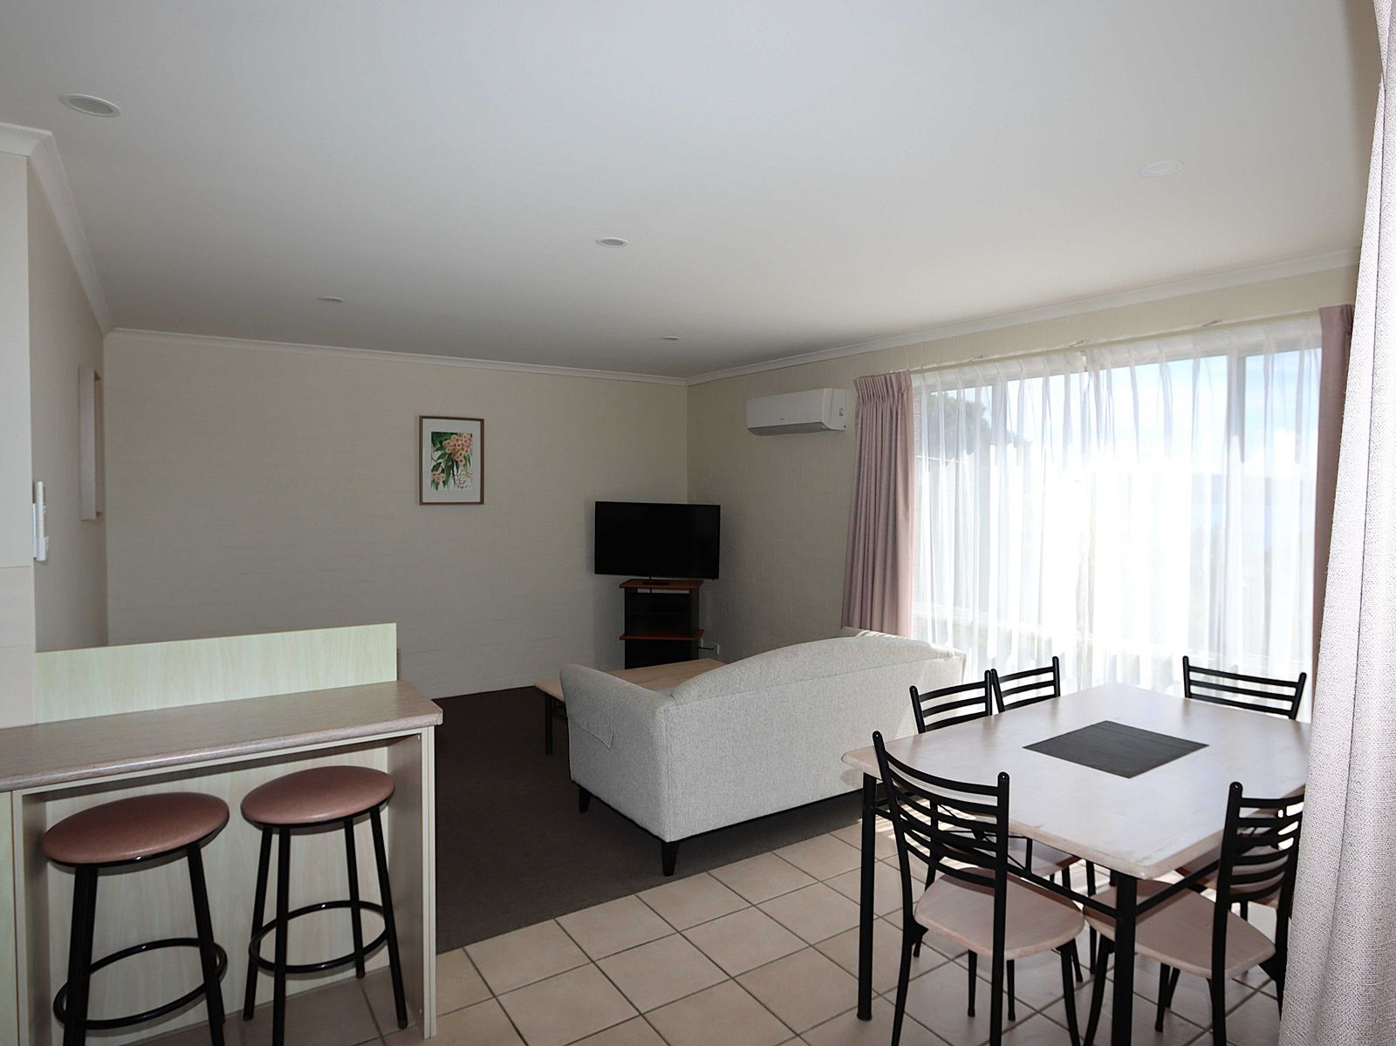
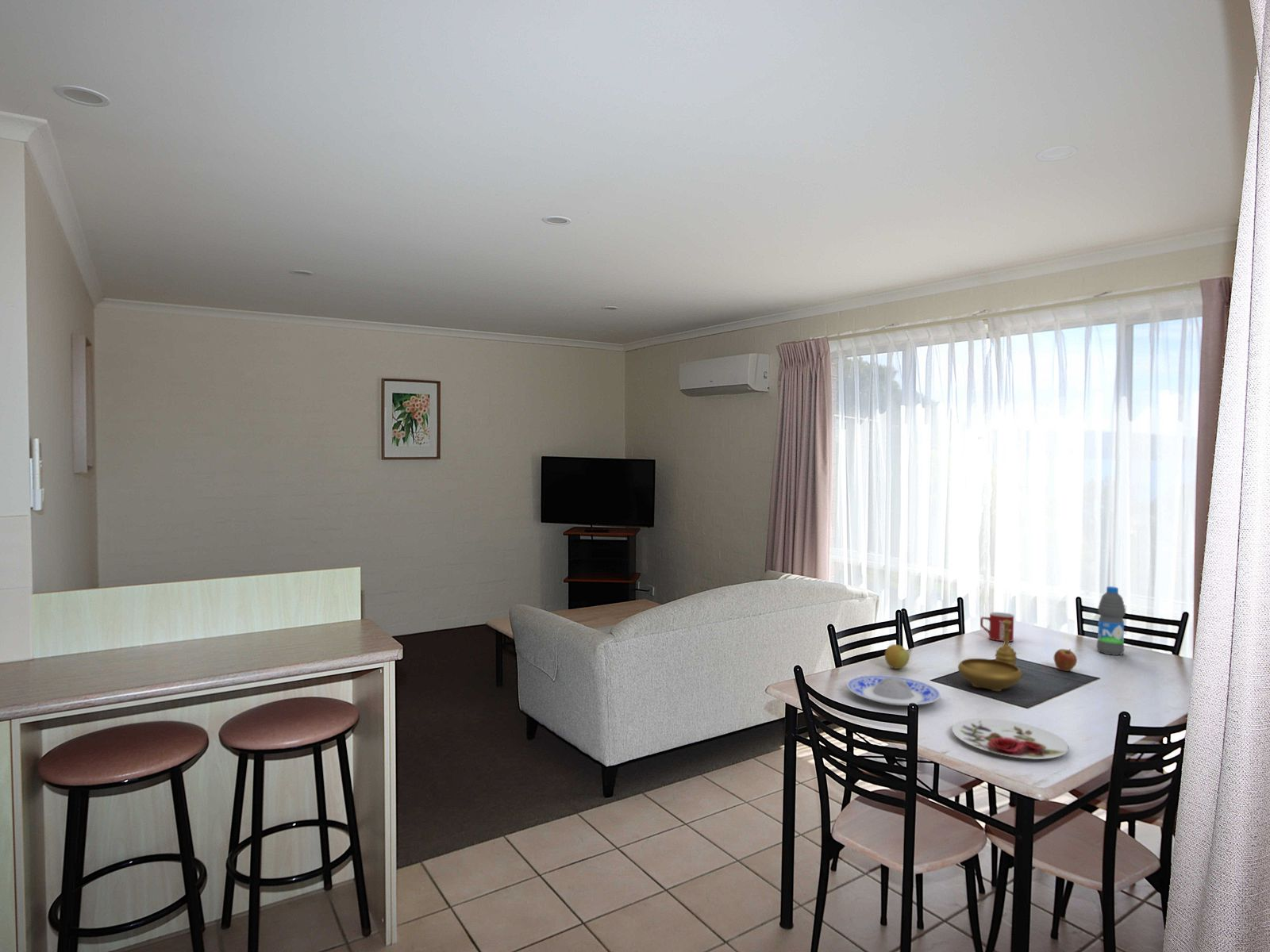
+ plate [846,674,941,707]
+ decorative bowl [957,620,1023,692]
+ water bottle [1095,585,1126,656]
+ mug [979,612,1014,643]
+ fruit [1053,648,1078,672]
+ plate [951,717,1069,760]
+ apple [884,643,910,670]
